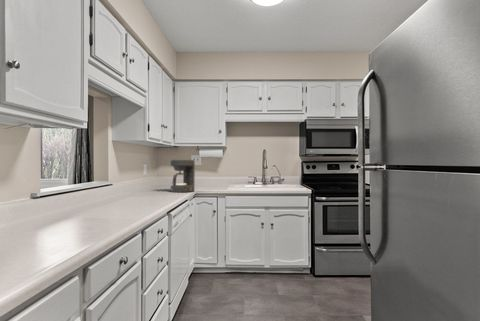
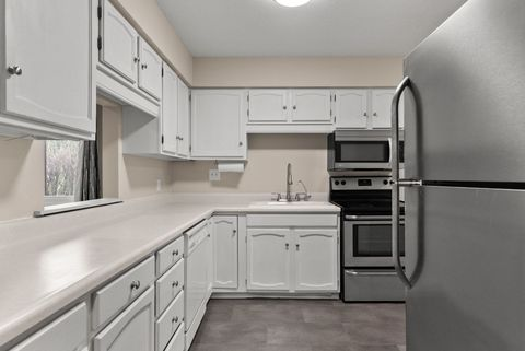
- coffee maker [170,159,196,193]
